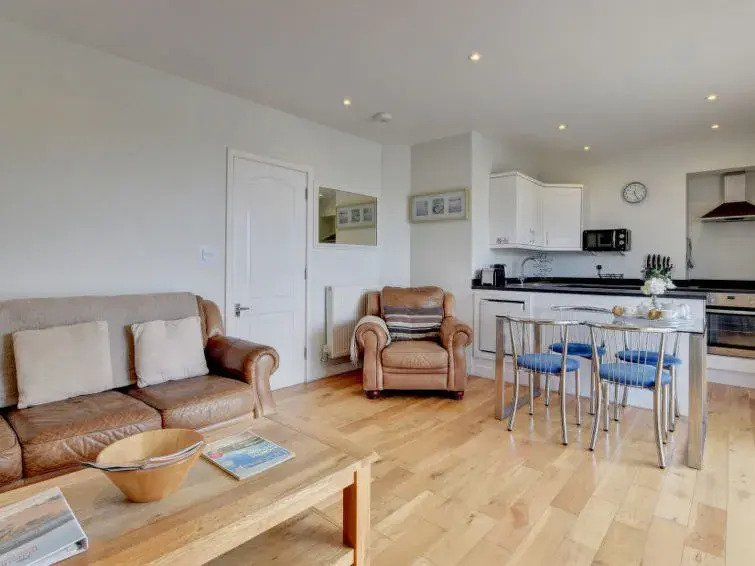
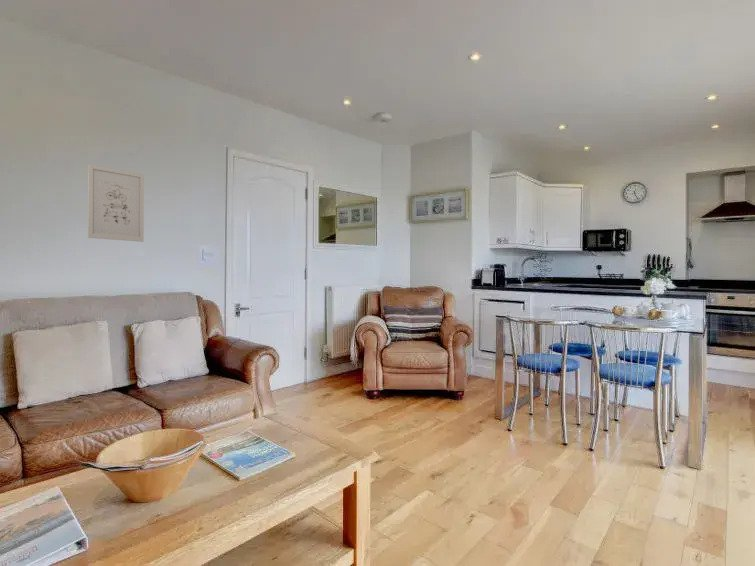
+ wall art [87,163,145,243]
